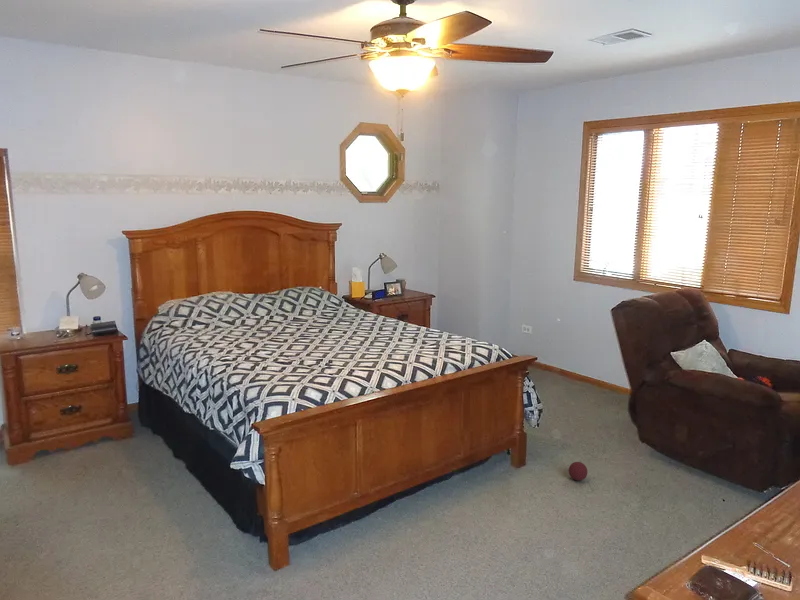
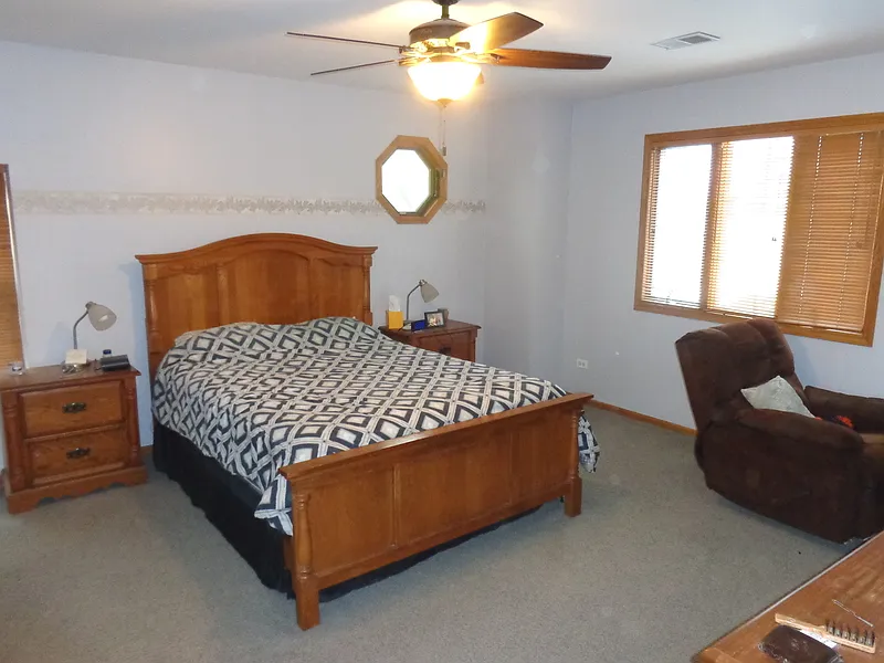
- ball [568,461,588,482]
